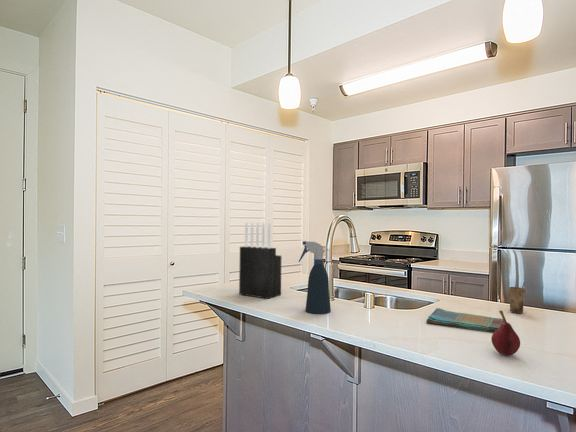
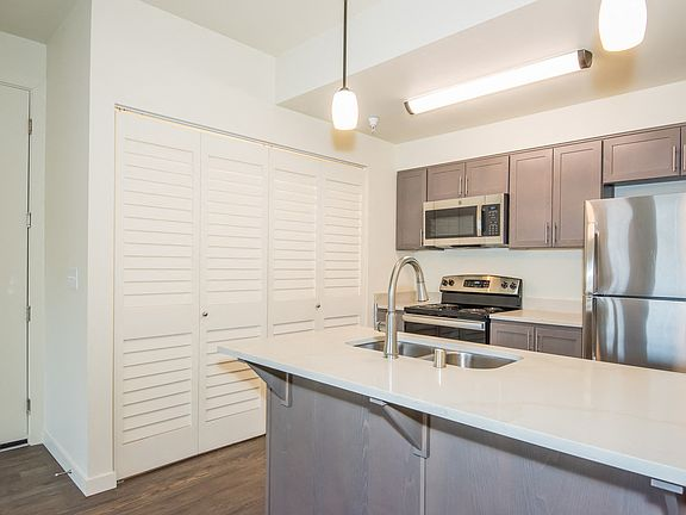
- knife block [238,222,282,300]
- cup [507,281,526,314]
- fruit [490,309,521,356]
- dish towel [425,307,504,333]
- spray bottle [298,240,332,315]
